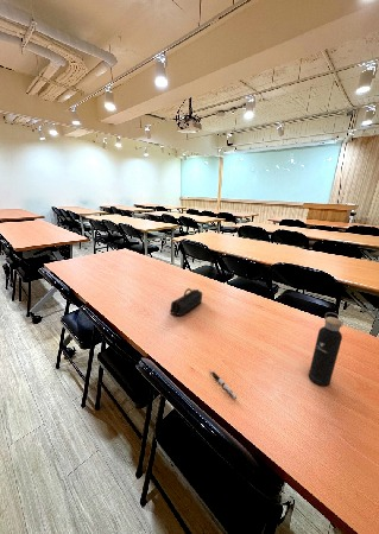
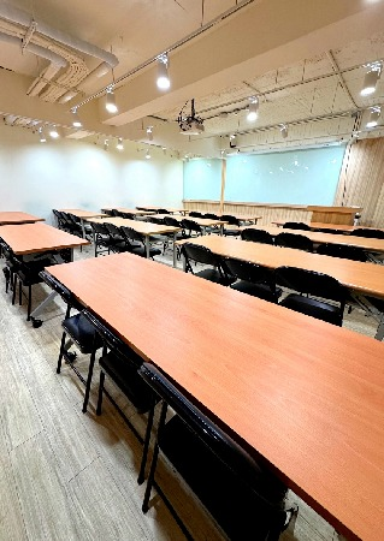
- pen [209,369,238,400]
- pencil case [169,287,203,317]
- water bottle [308,311,345,387]
